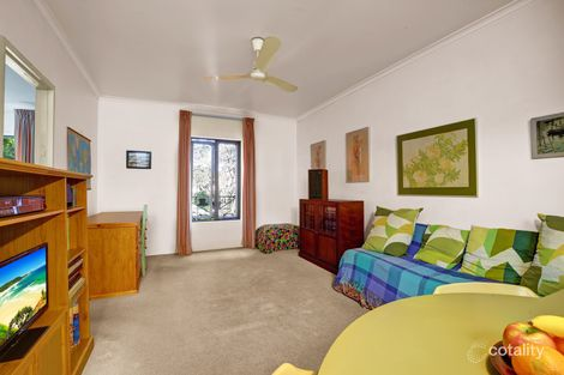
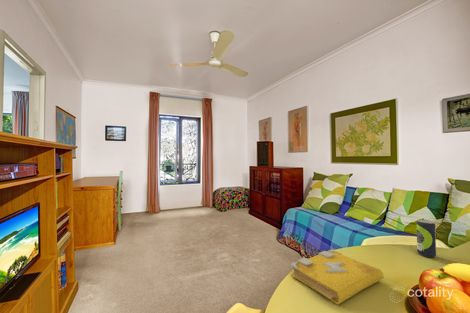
+ beverage can [416,218,437,259]
+ spell book [289,248,385,306]
